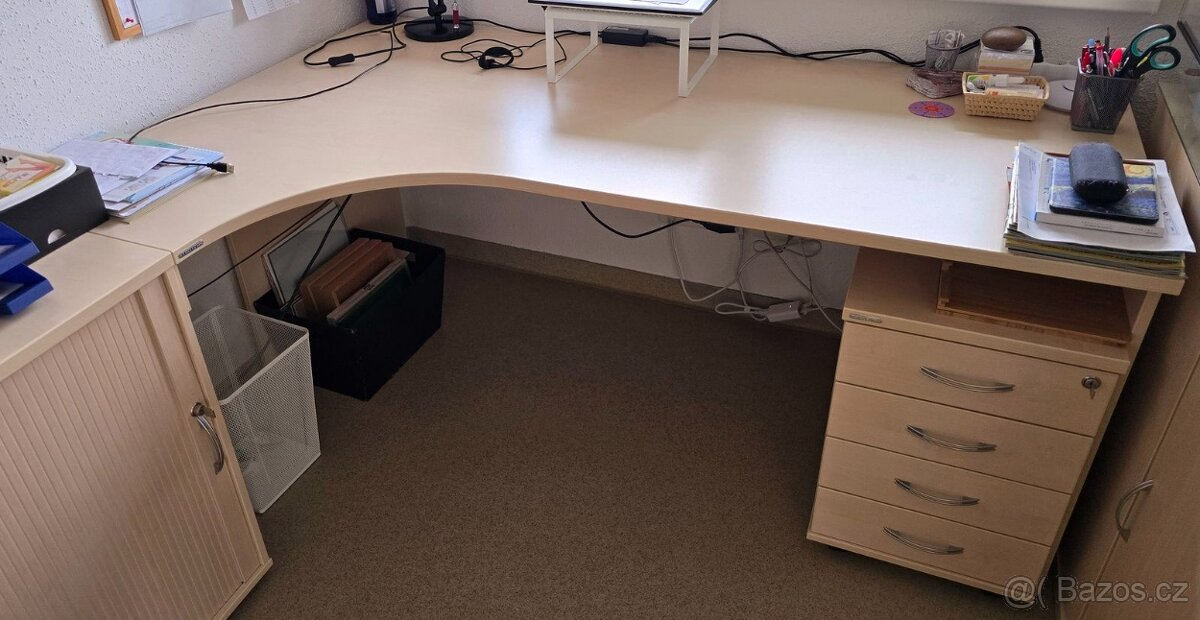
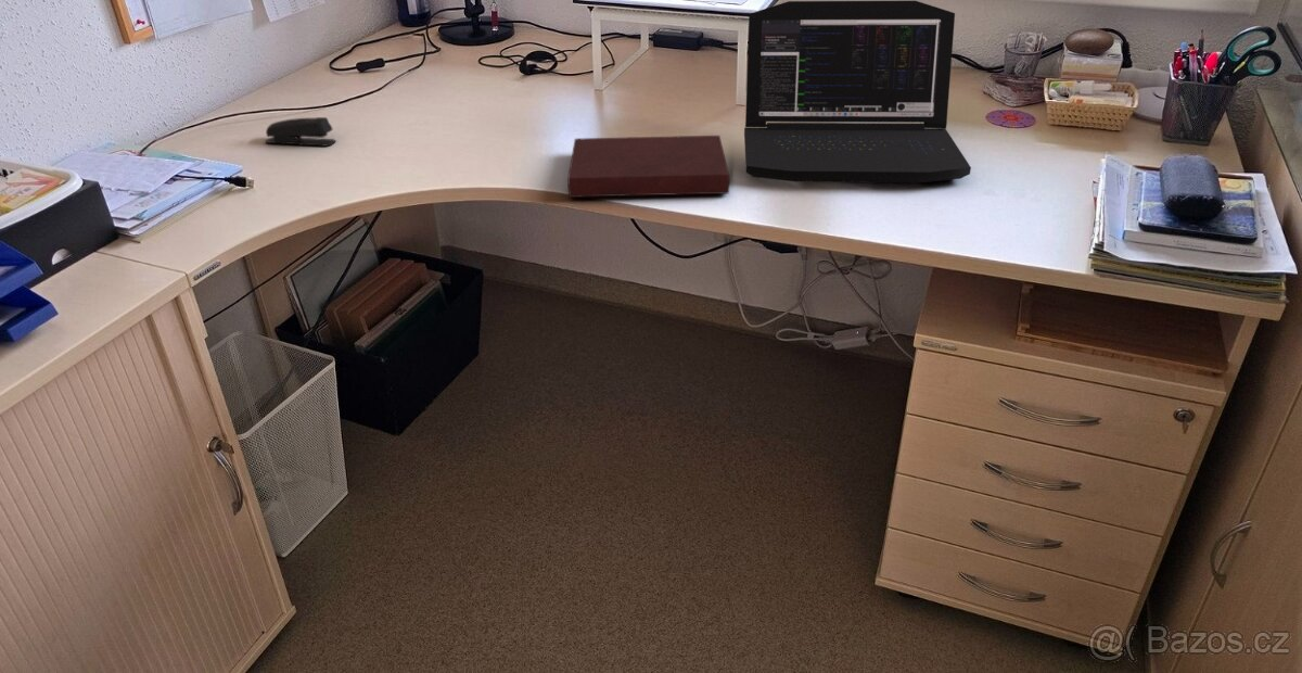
+ stapler [265,116,336,148]
+ notebook [566,135,730,199]
+ laptop [743,0,972,183]
